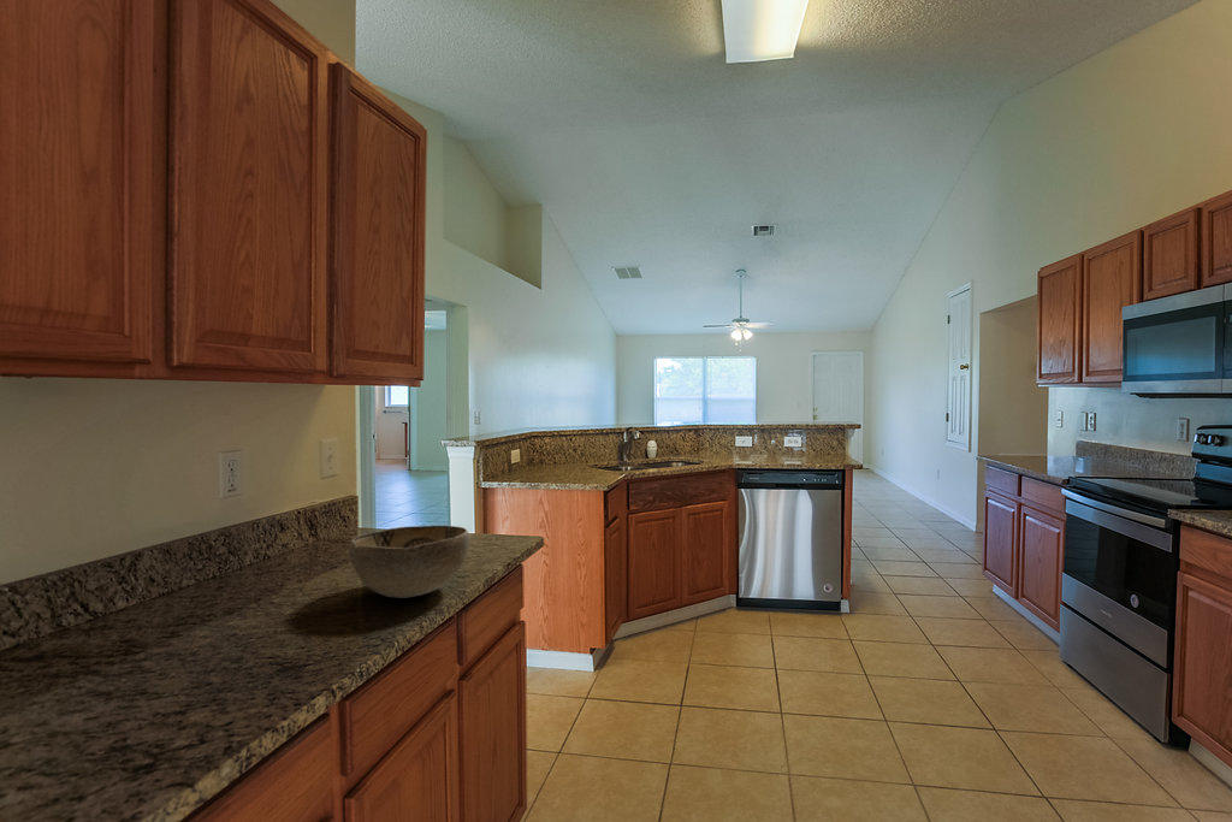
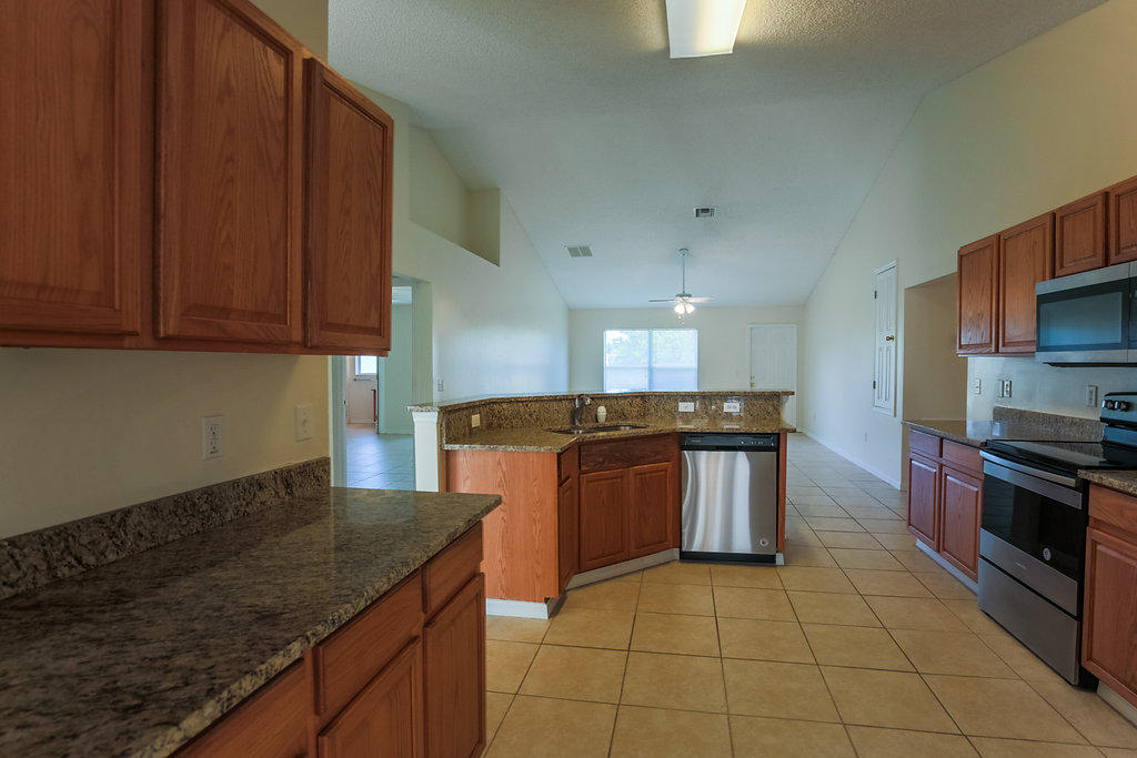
- decorative bowl [348,525,470,599]
